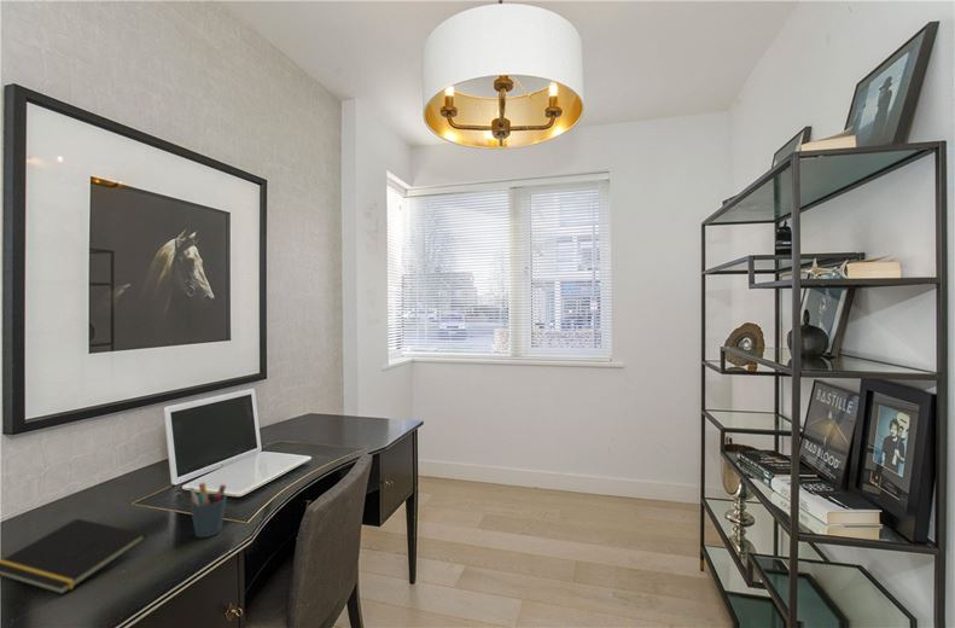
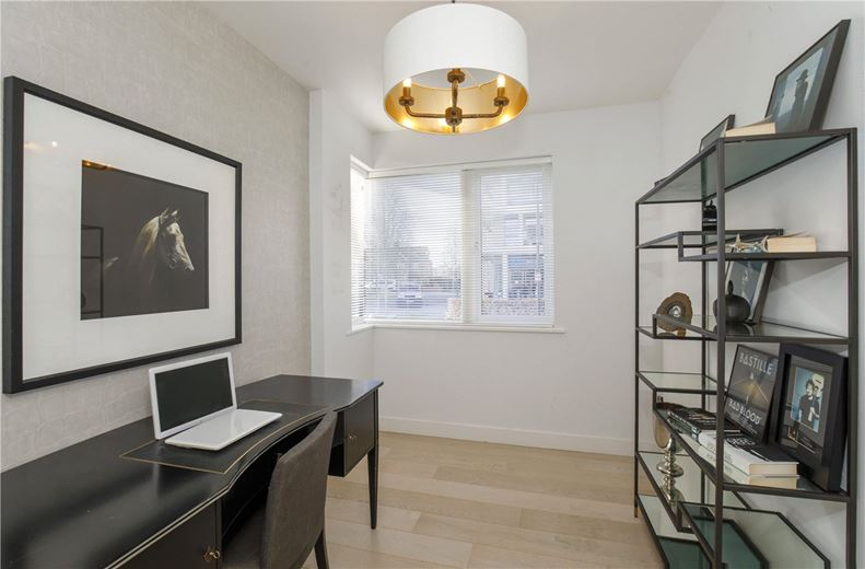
- notepad [0,518,147,595]
- pen holder [188,482,228,539]
